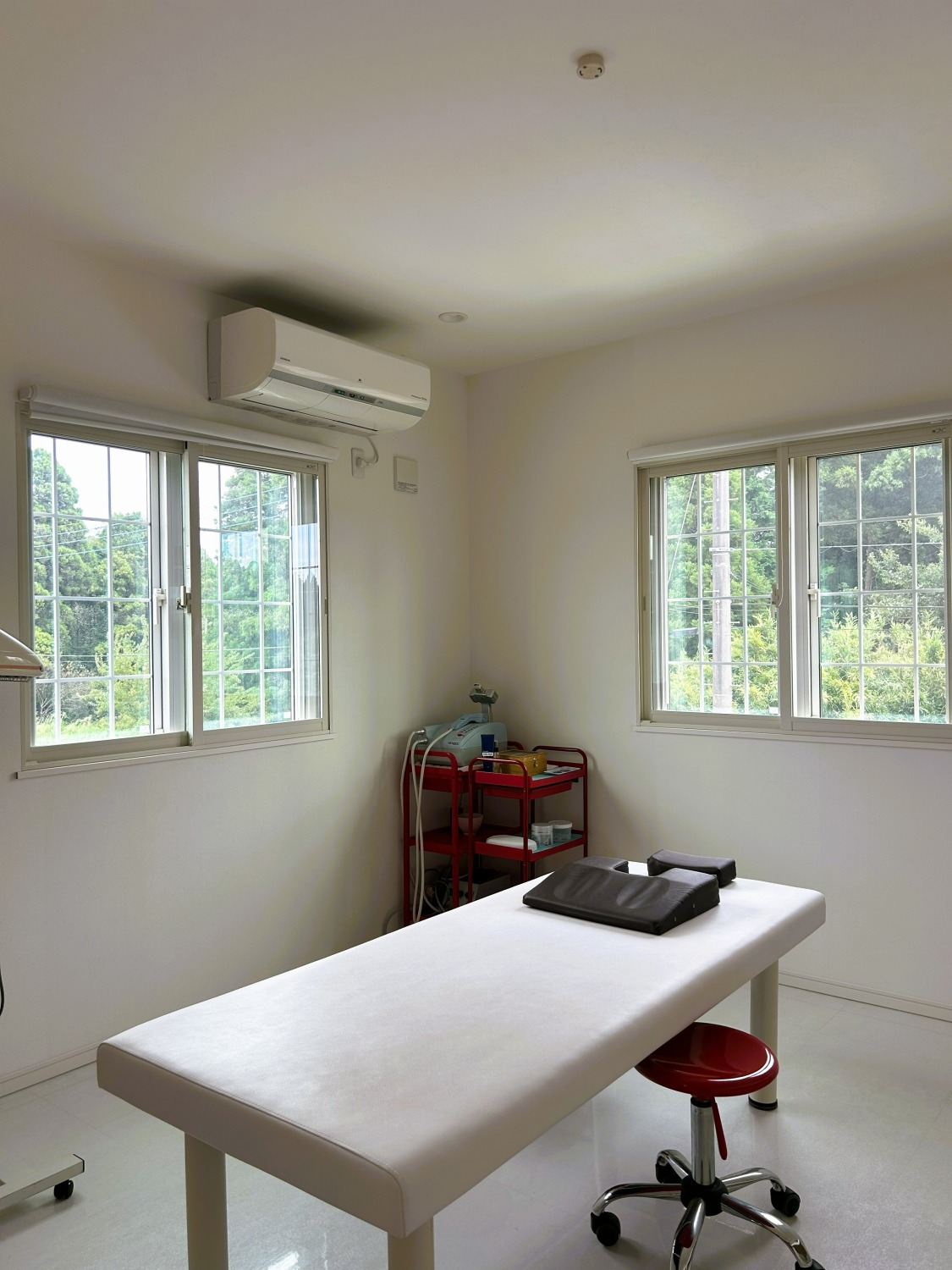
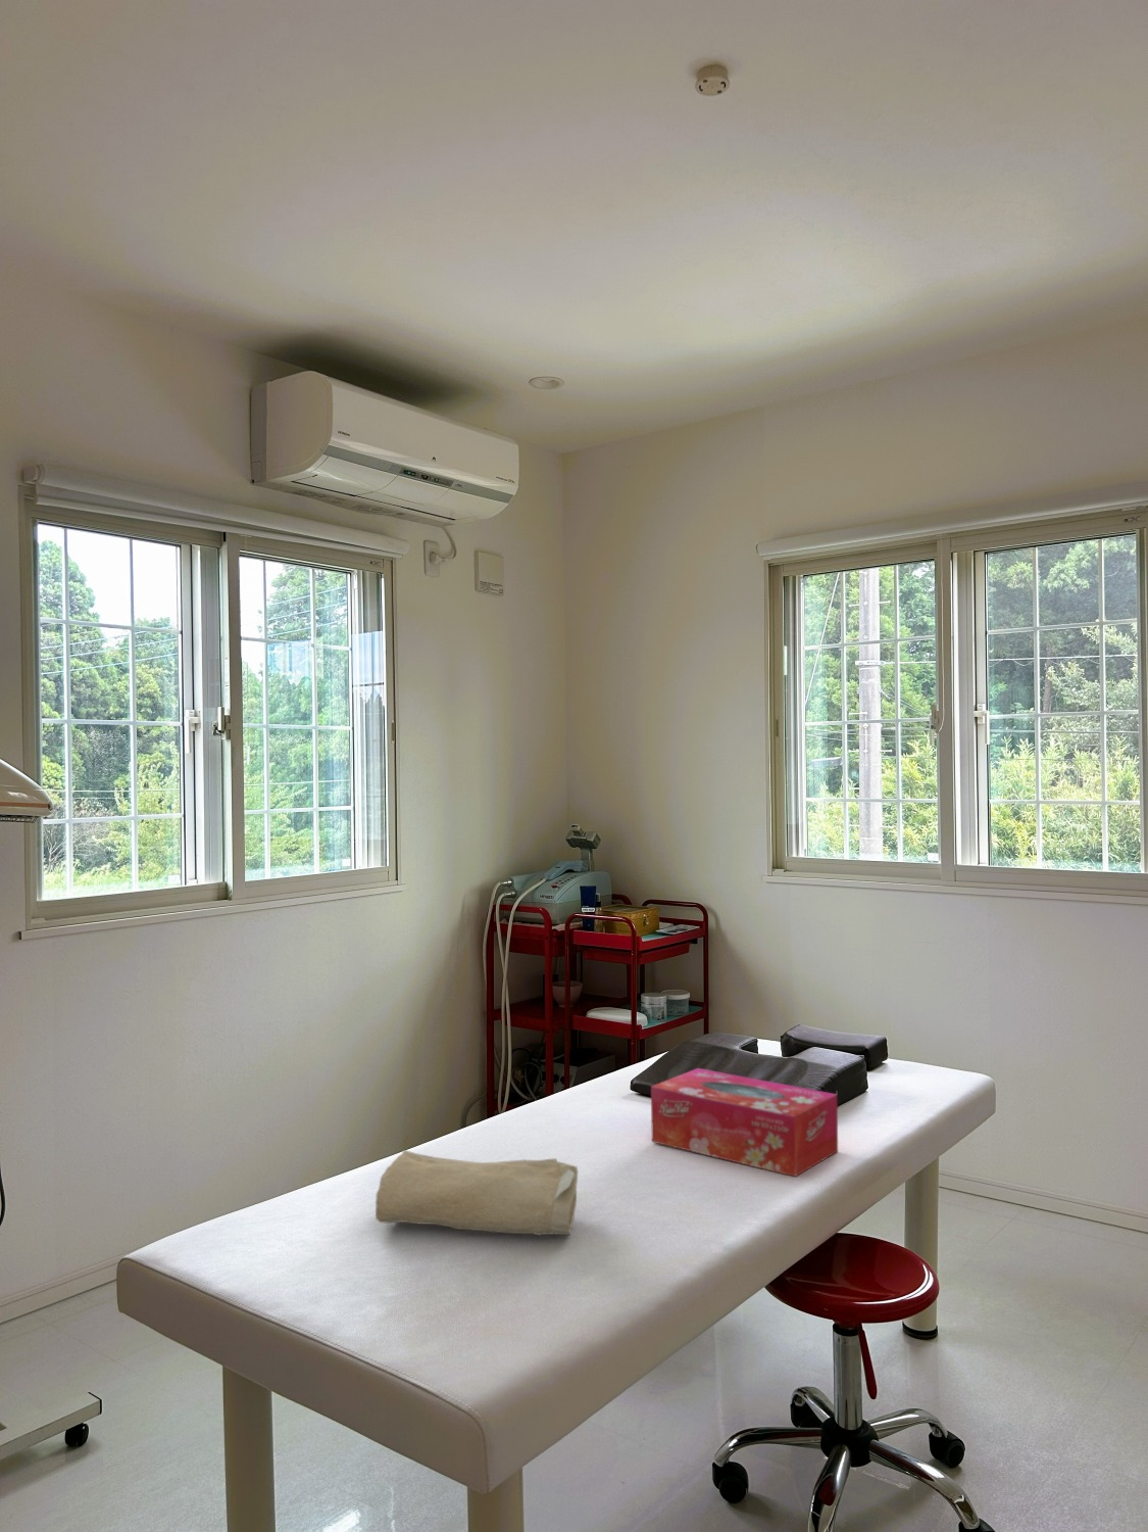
+ towel [375,1150,579,1236]
+ tissue box [650,1068,839,1177]
